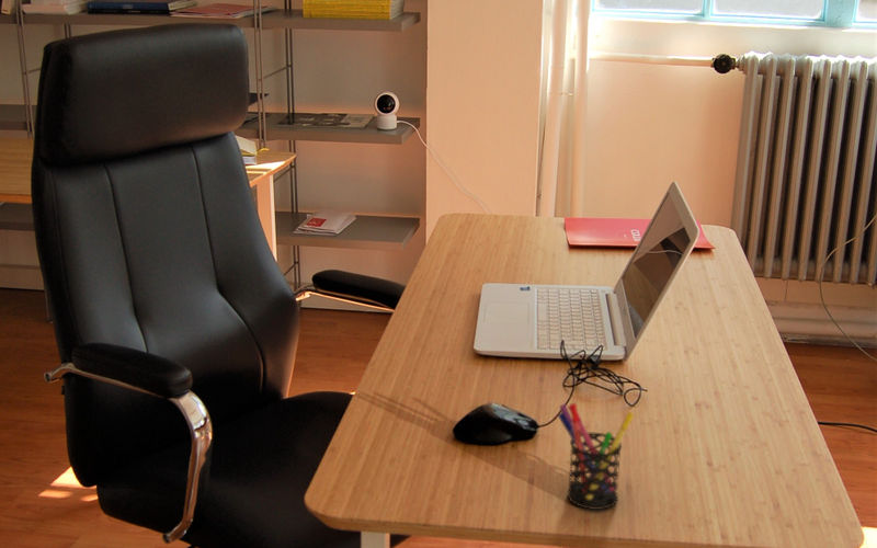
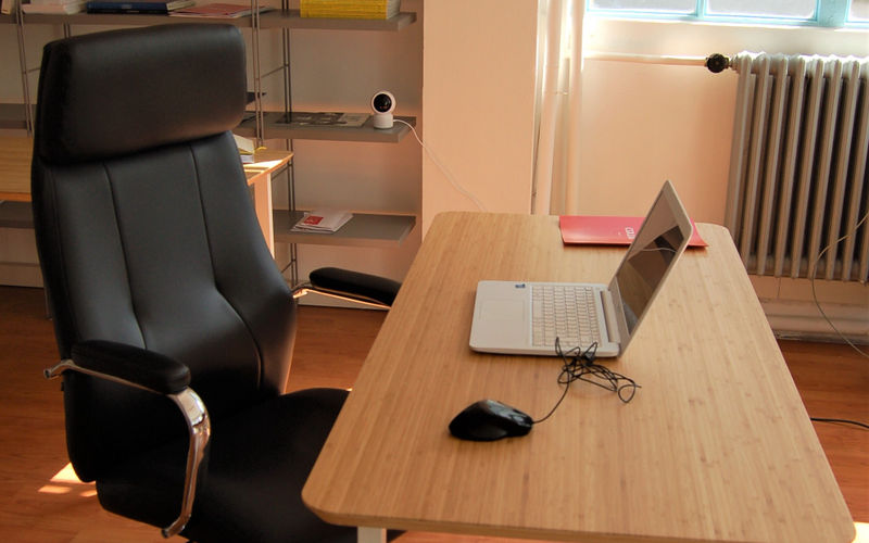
- pen holder [557,402,636,511]
